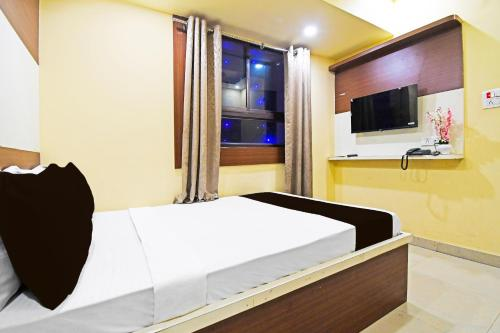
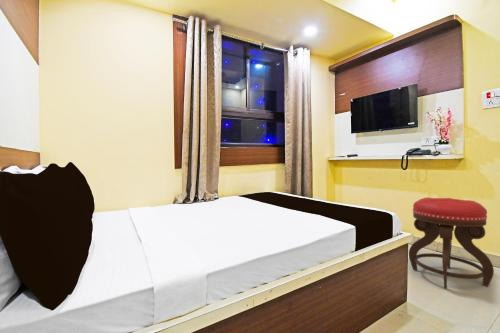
+ stool [408,197,495,290]
